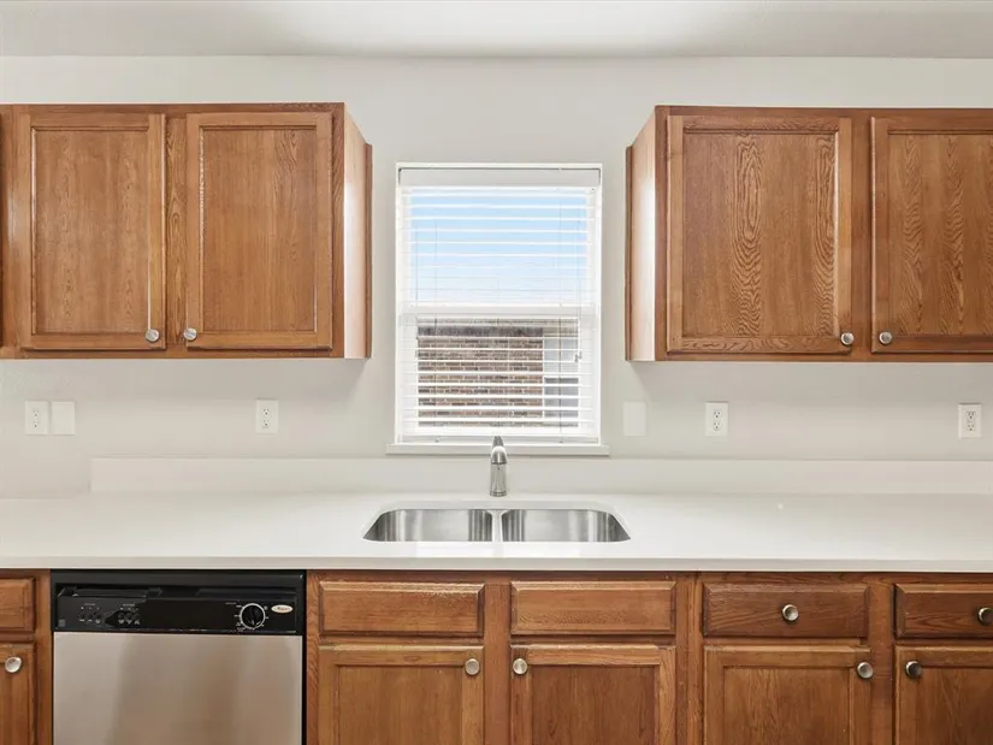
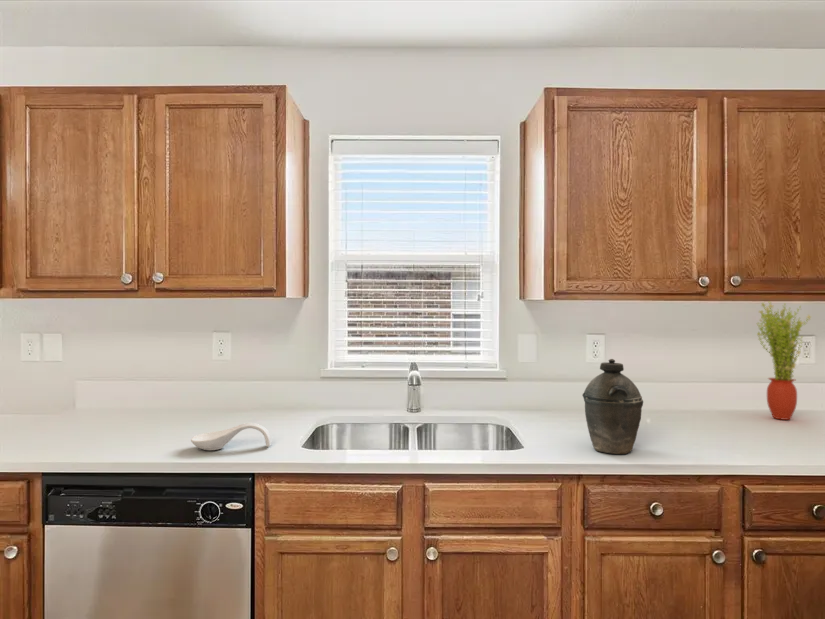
+ spoon rest [190,422,272,451]
+ potted plant [756,301,812,421]
+ kettle [581,358,644,455]
